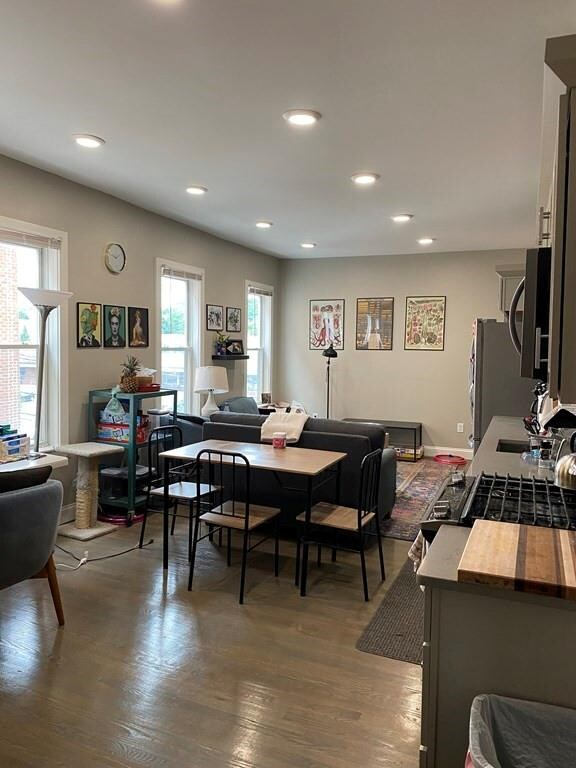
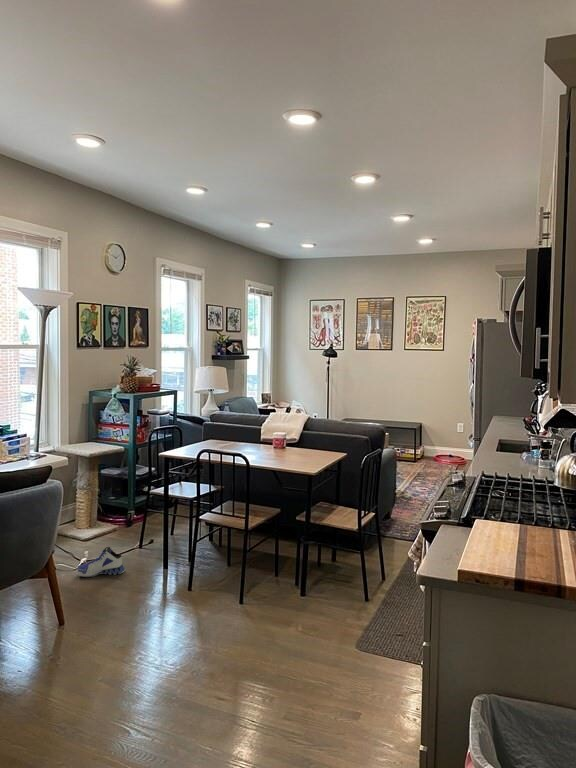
+ sneaker [77,546,126,578]
